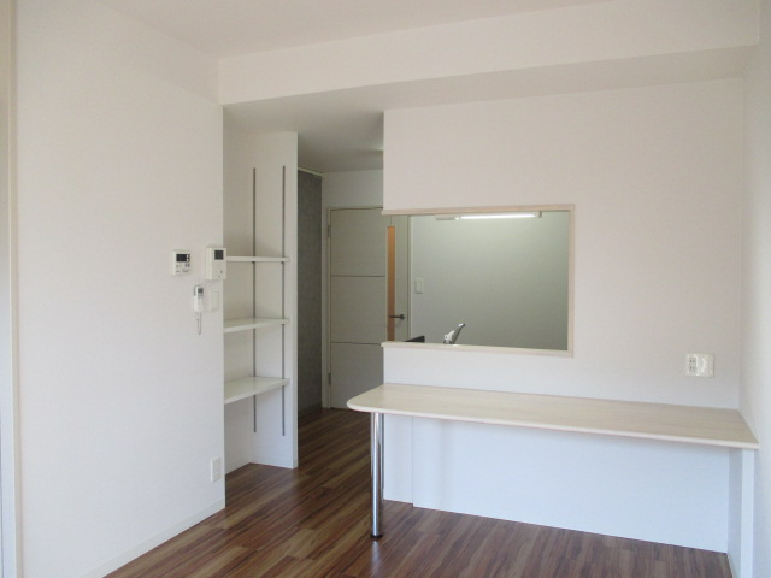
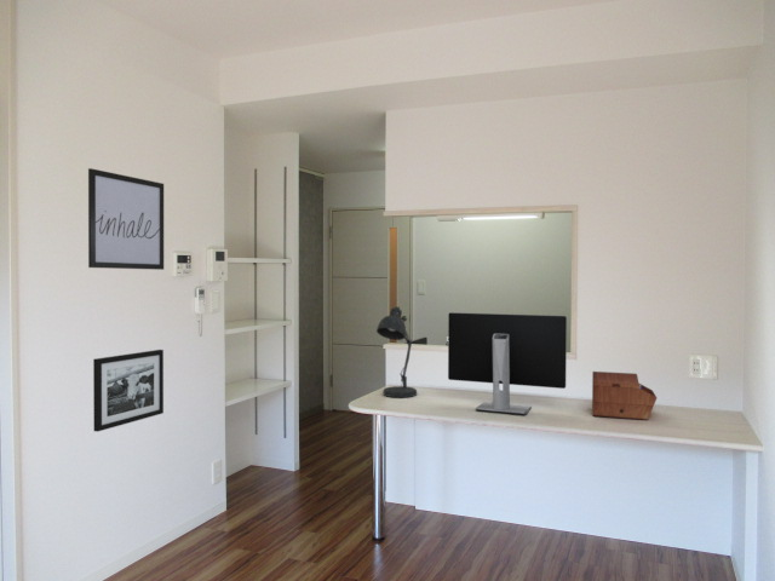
+ picture frame [92,349,165,433]
+ monitor [447,311,568,416]
+ desk lamp [375,305,418,398]
+ wall art [87,167,165,271]
+ sewing box [591,370,658,421]
